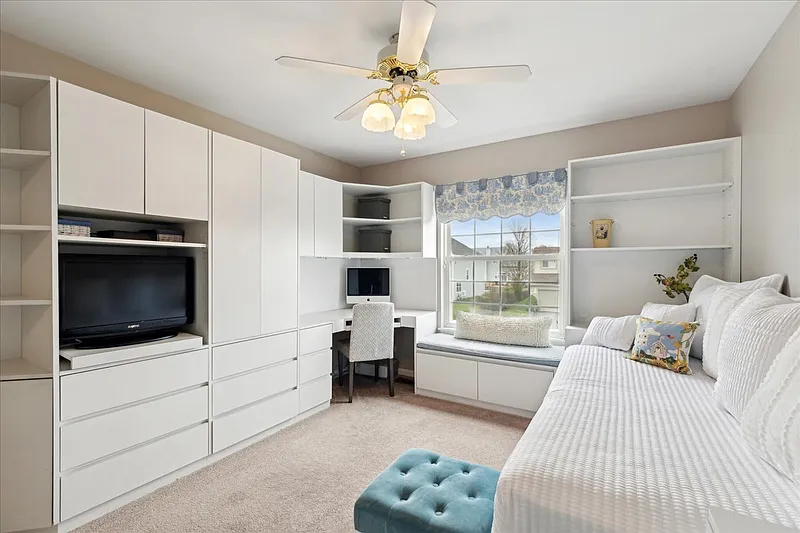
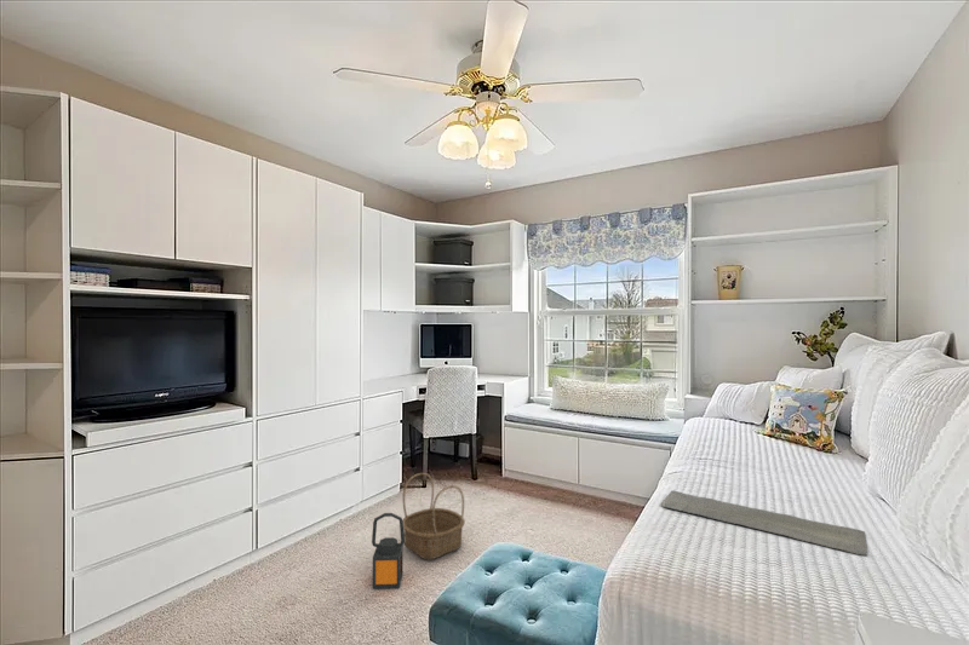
+ lantern [371,512,405,589]
+ basket [402,472,466,560]
+ bath mat [659,489,868,557]
